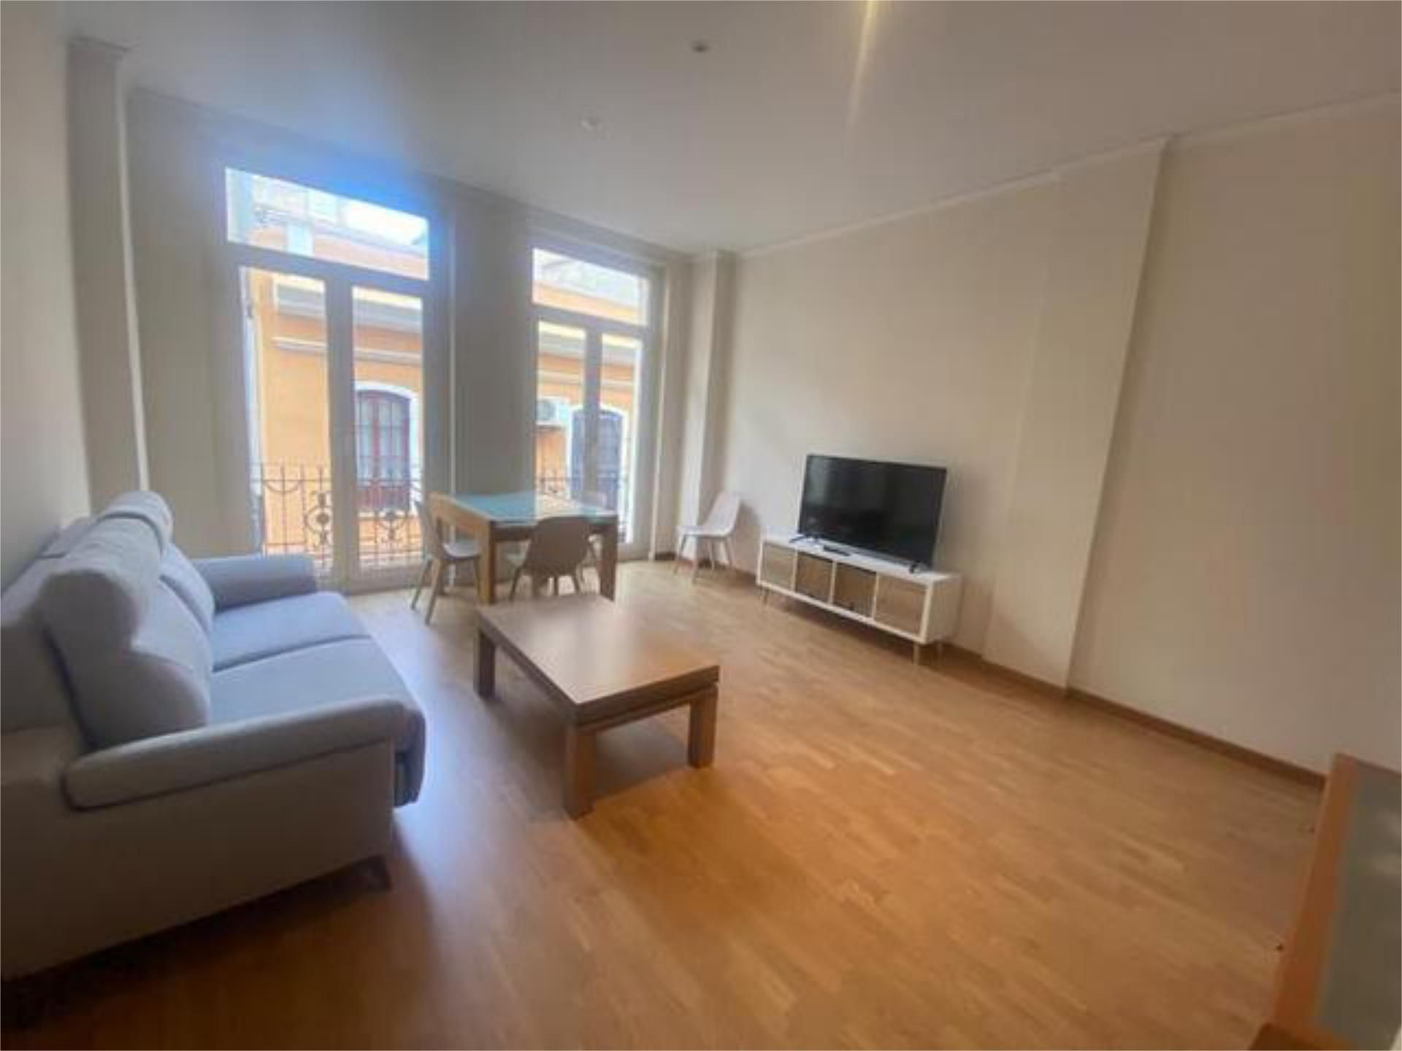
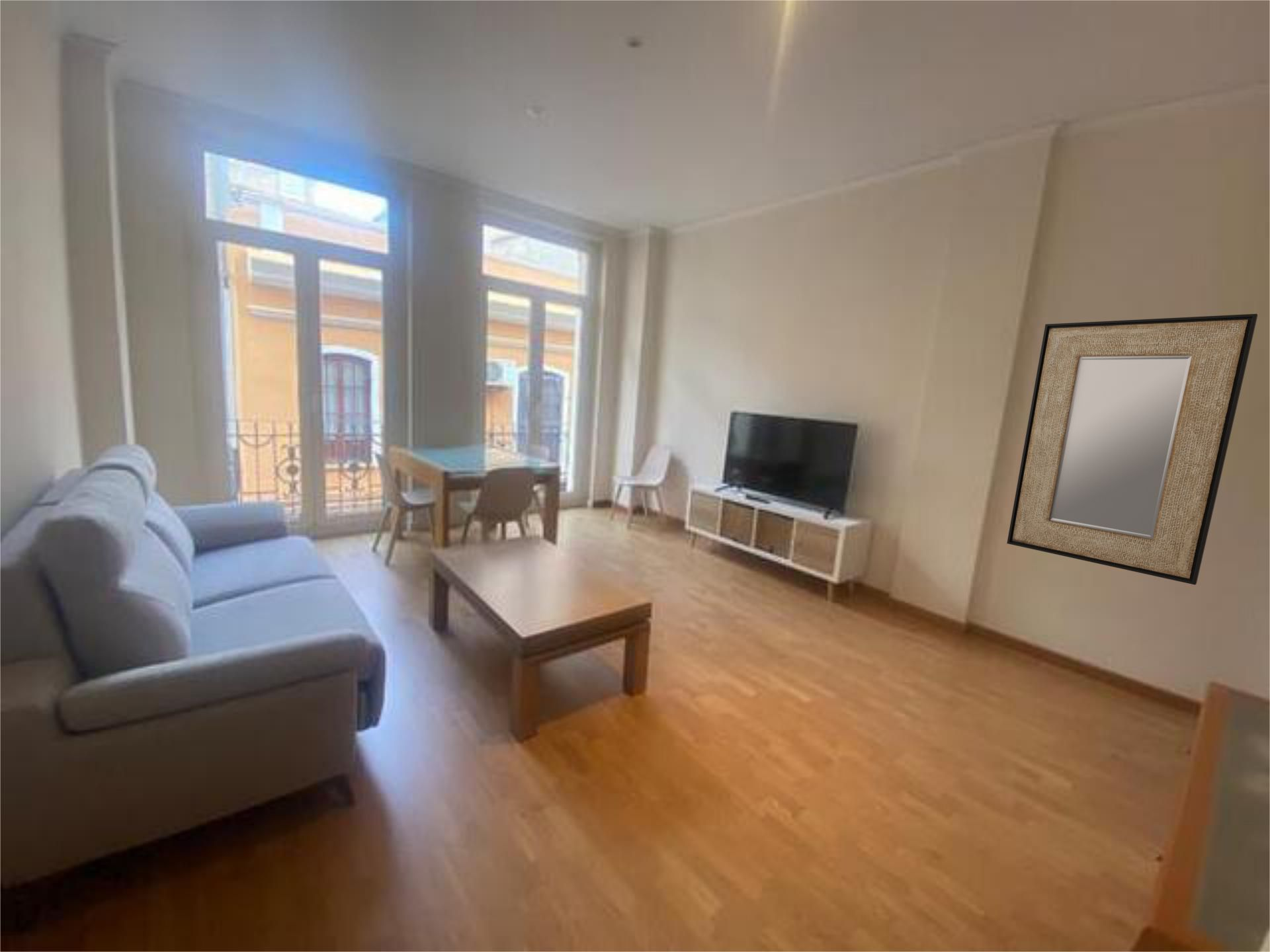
+ home mirror [1006,313,1258,586]
